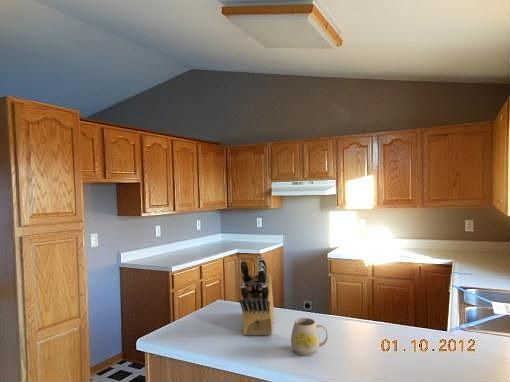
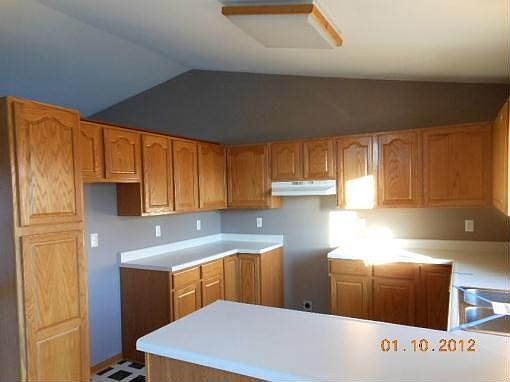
- mug [290,317,329,357]
- knife block [239,256,275,336]
